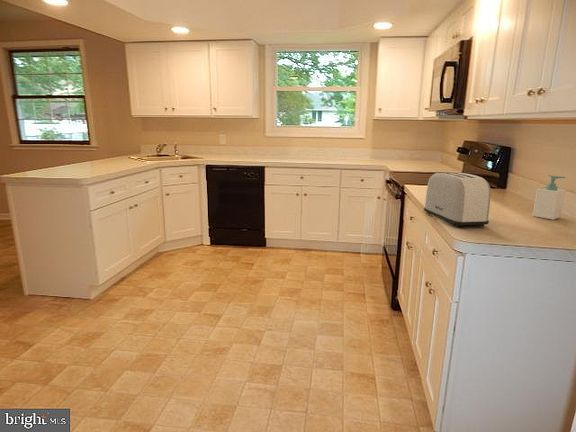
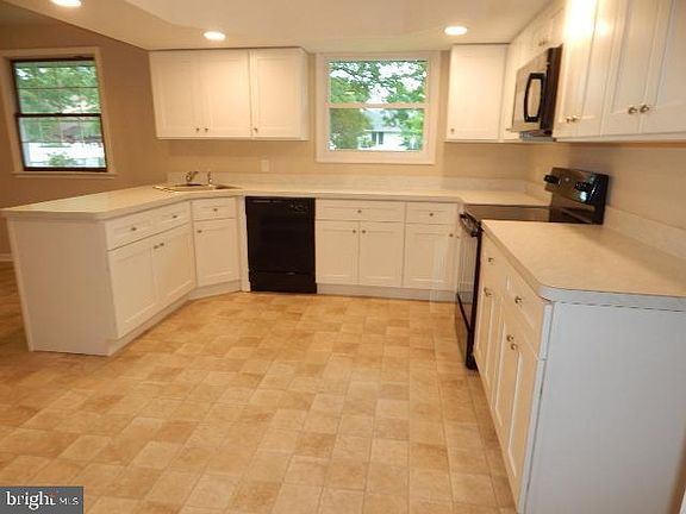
- soap bottle [532,174,566,221]
- toaster [423,172,492,228]
